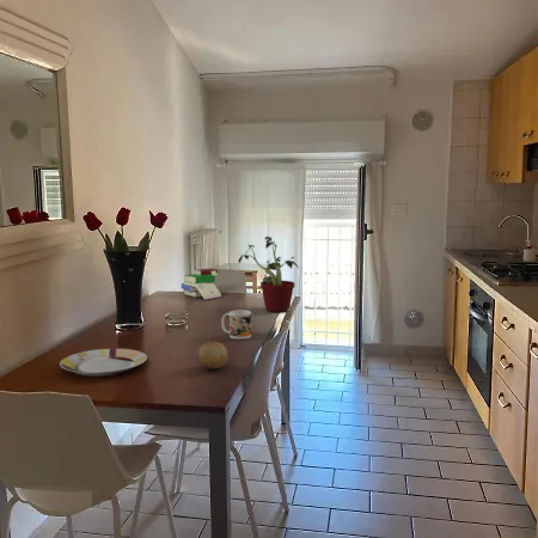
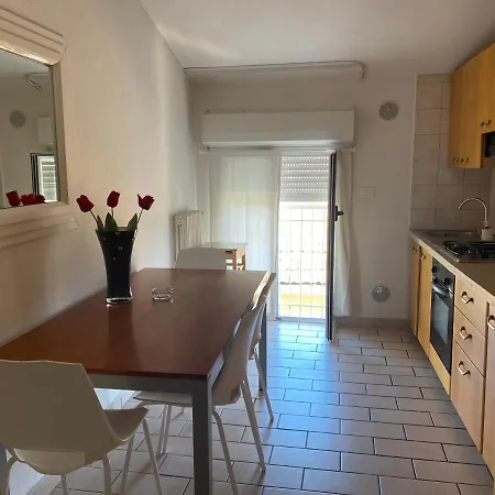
- fruit [197,337,230,369]
- mug [220,308,252,341]
- plate [59,348,148,377]
- potted plant [237,236,300,313]
- book [181,268,222,301]
